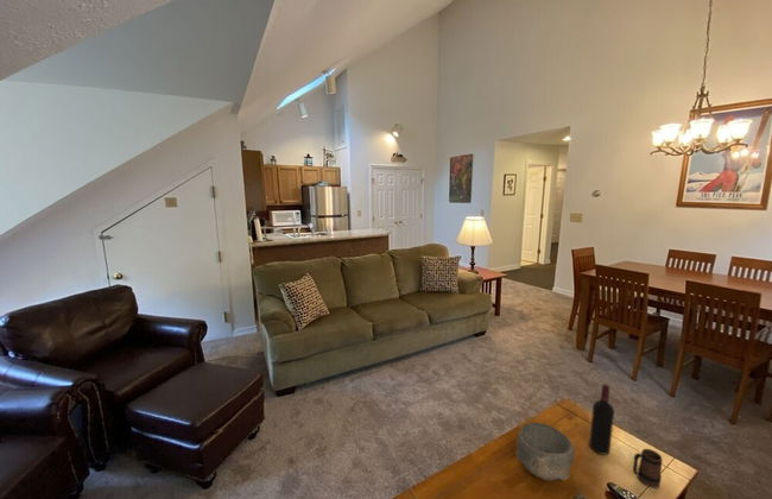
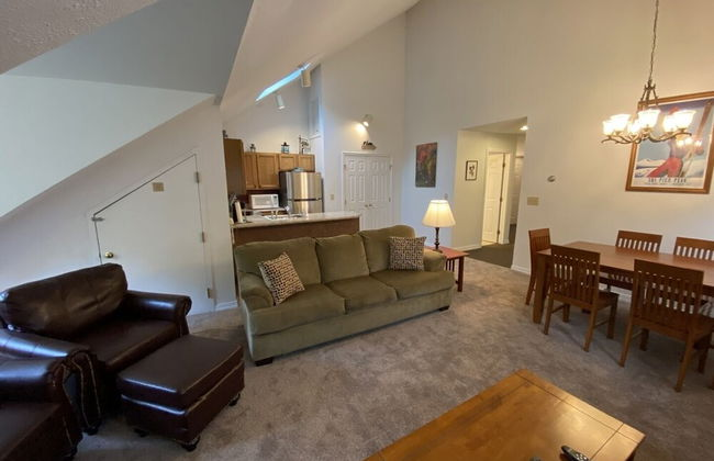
- wine bottle [588,383,615,456]
- bowl [515,422,575,482]
- mug [632,448,664,489]
